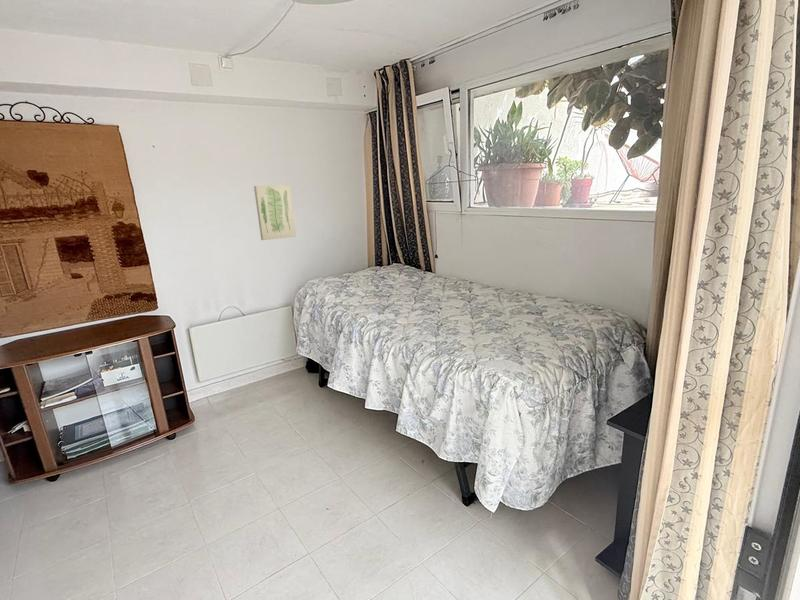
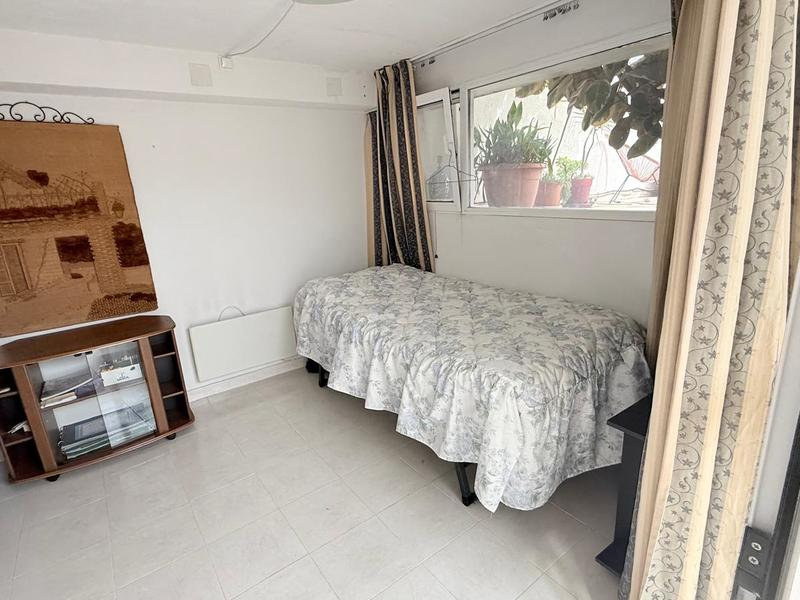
- wall art [253,184,297,241]
